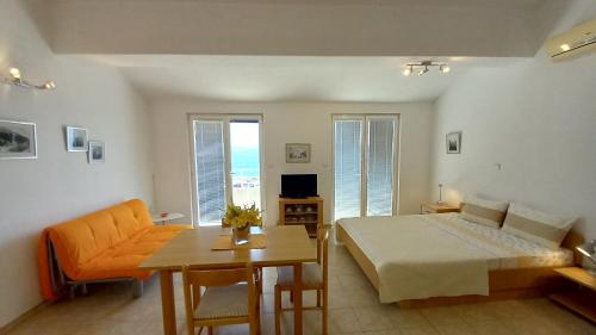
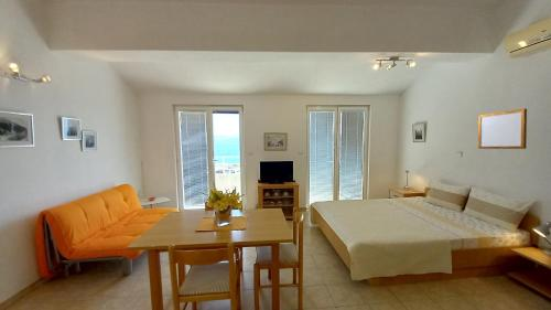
+ writing board [477,108,528,150]
